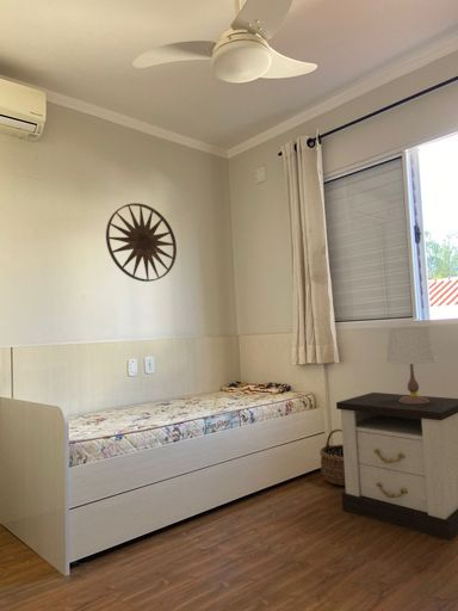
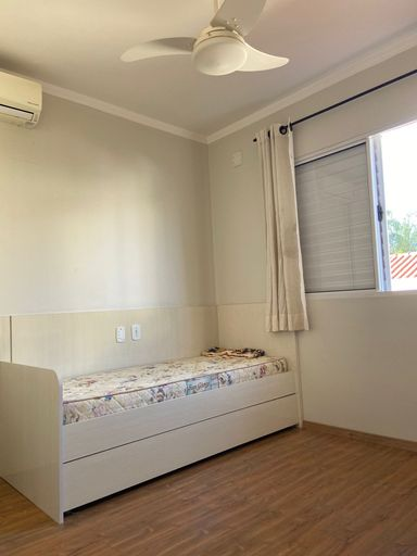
- wicker basket [318,428,346,487]
- wall art [105,202,178,283]
- nightstand [335,391,458,542]
- table lamp [385,327,439,403]
